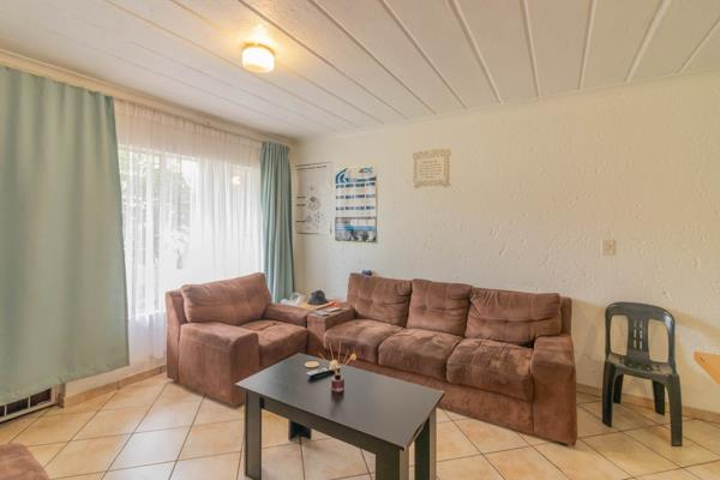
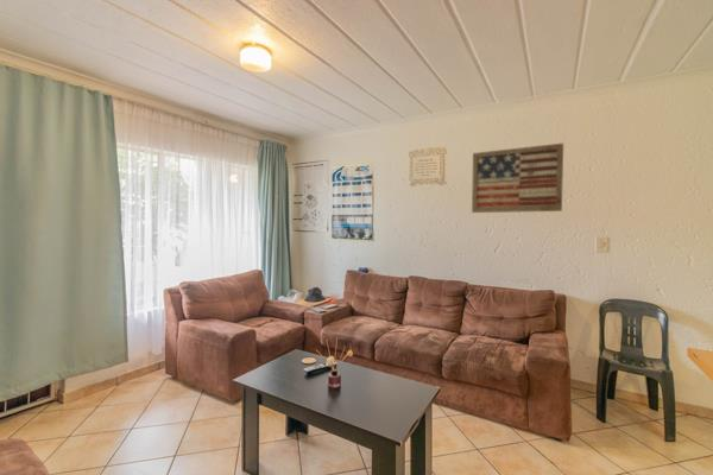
+ wall art [471,142,564,214]
